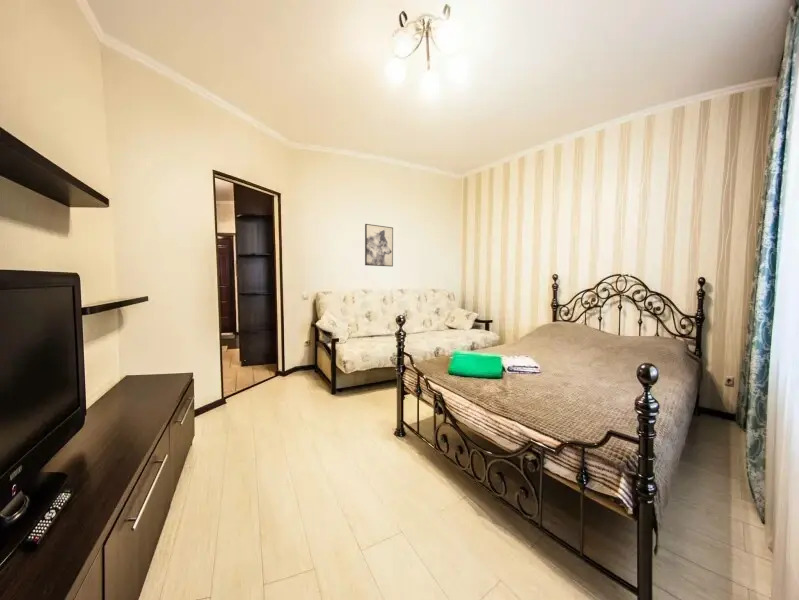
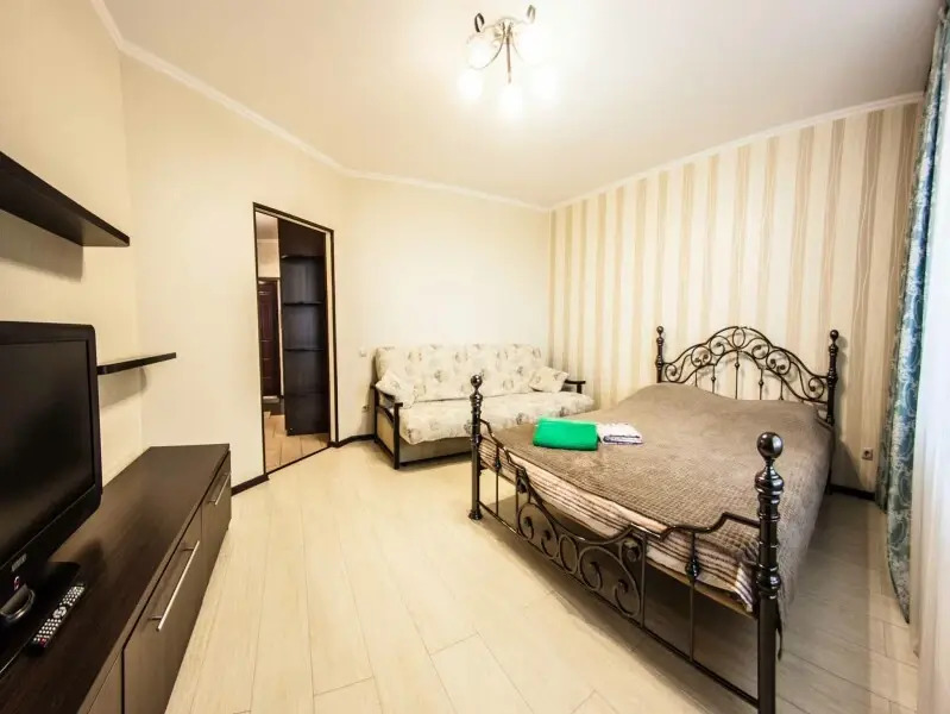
- wall art [364,223,394,267]
